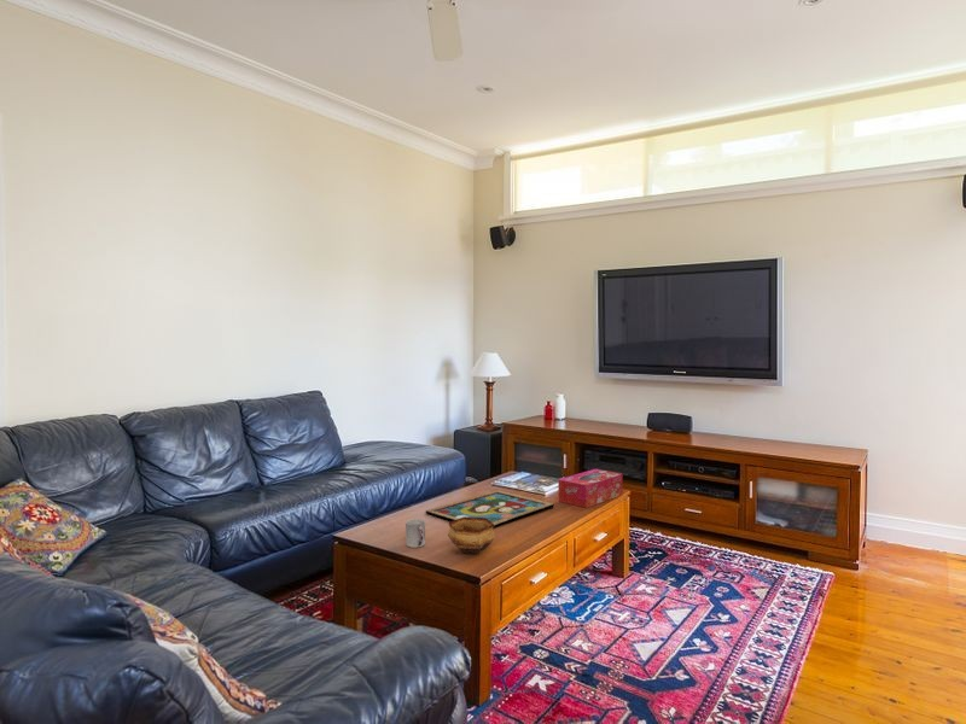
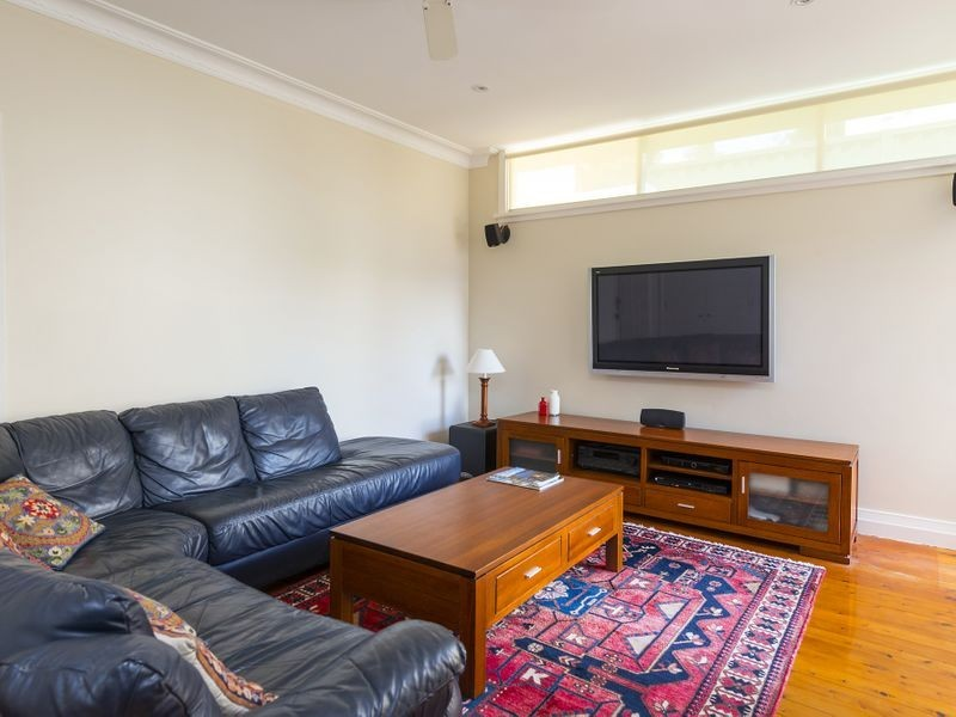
- cup [405,518,426,549]
- bowl [447,516,496,555]
- framed painting [425,489,555,530]
- tissue box [557,468,624,509]
